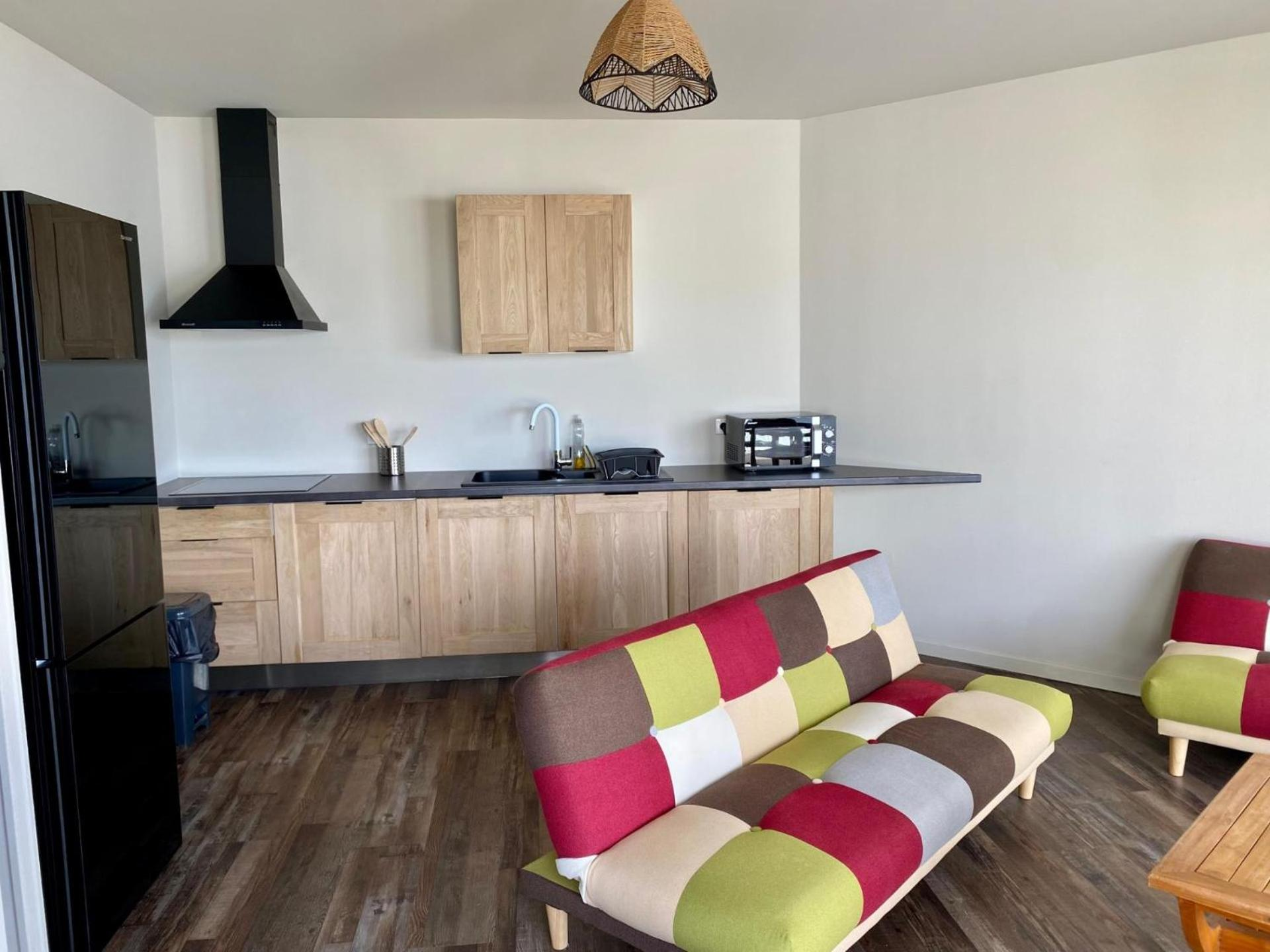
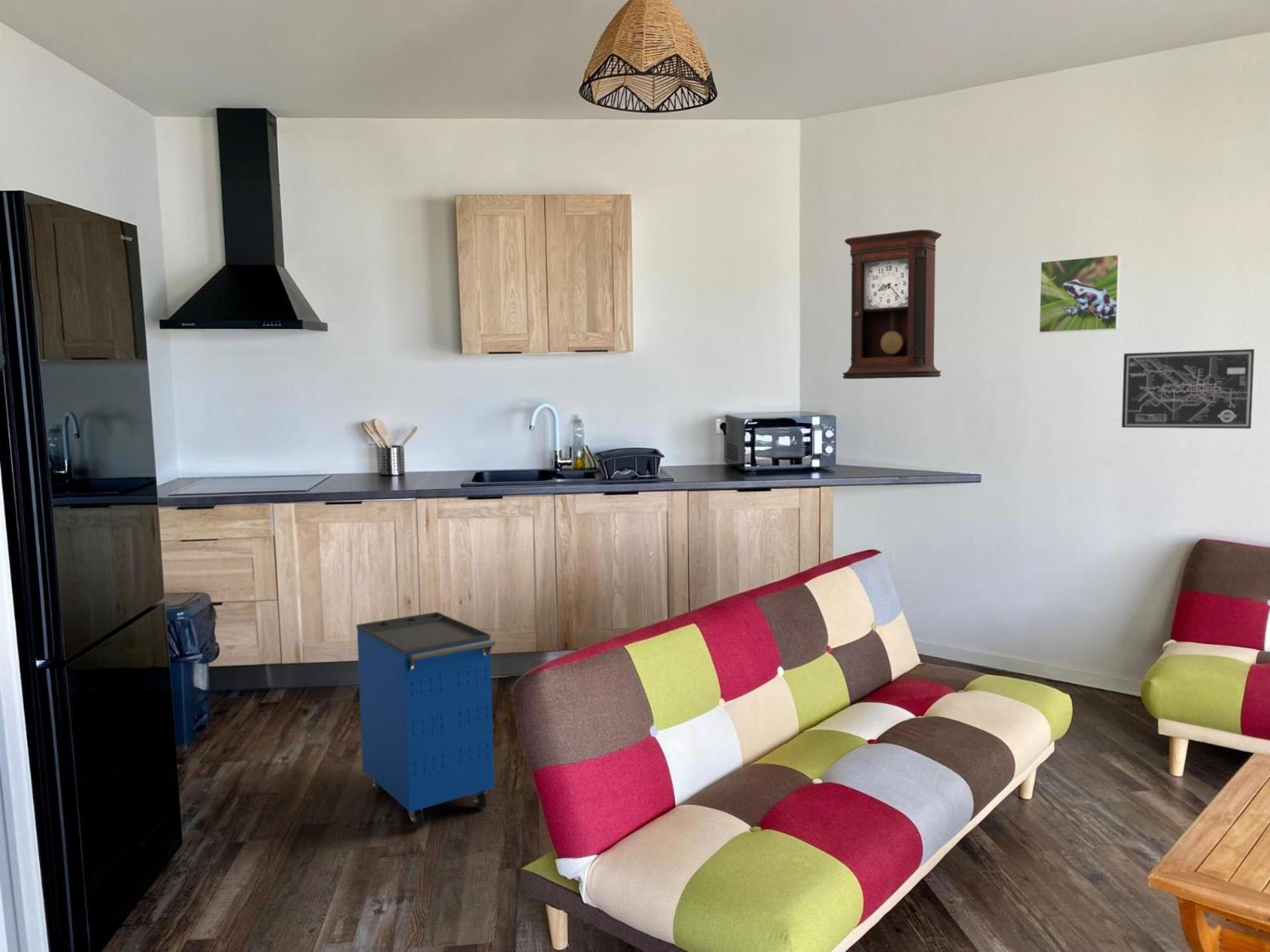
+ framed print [1038,253,1121,334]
+ pendulum clock [842,229,942,379]
+ cabinet [356,612,496,829]
+ wall art [1121,348,1255,429]
